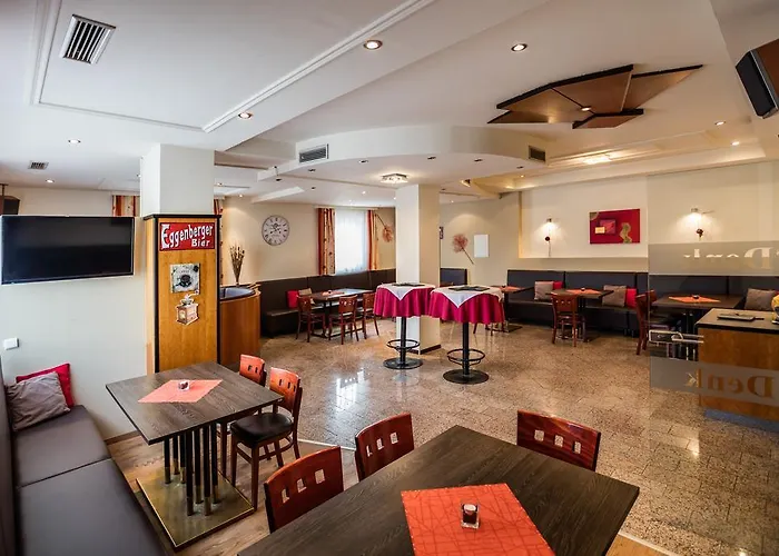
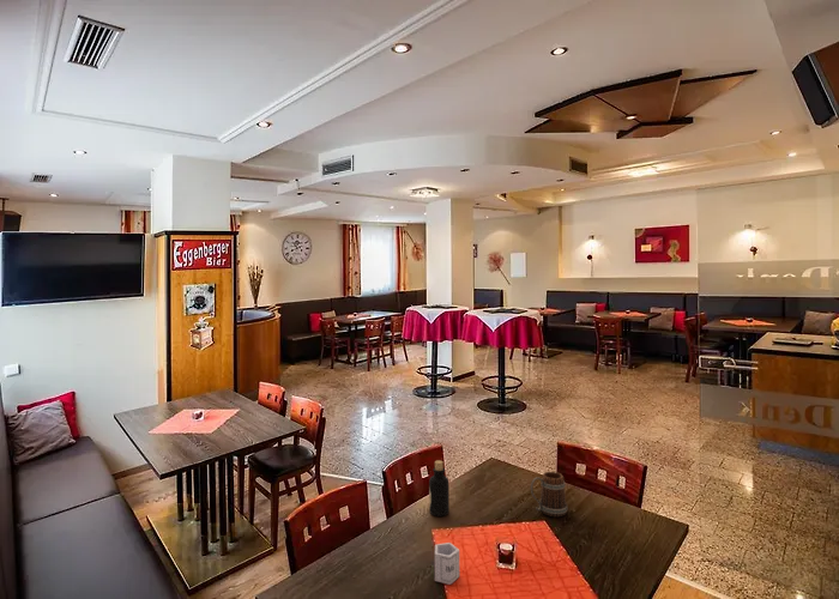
+ bottle [428,459,451,518]
+ beer mug [530,471,568,518]
+ cup [434,541,460,586]
